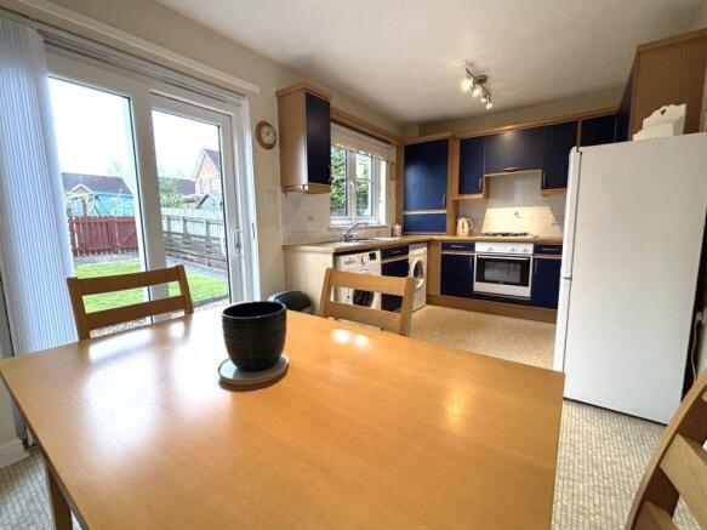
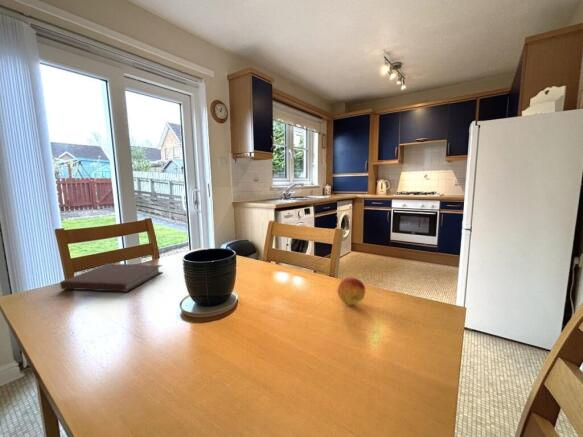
+ notebook [59,263,164,293]
+ fruit [337,276,366,306]
